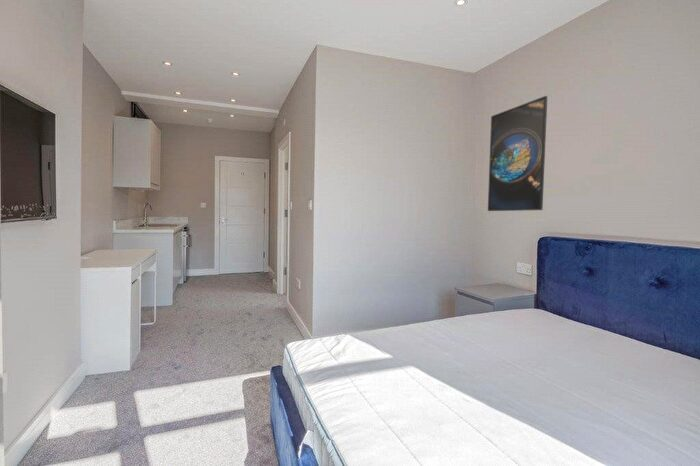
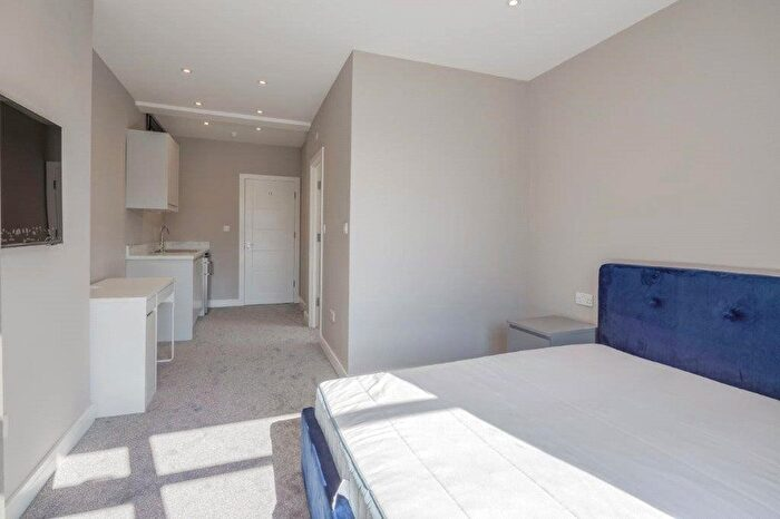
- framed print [487,95,548,212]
